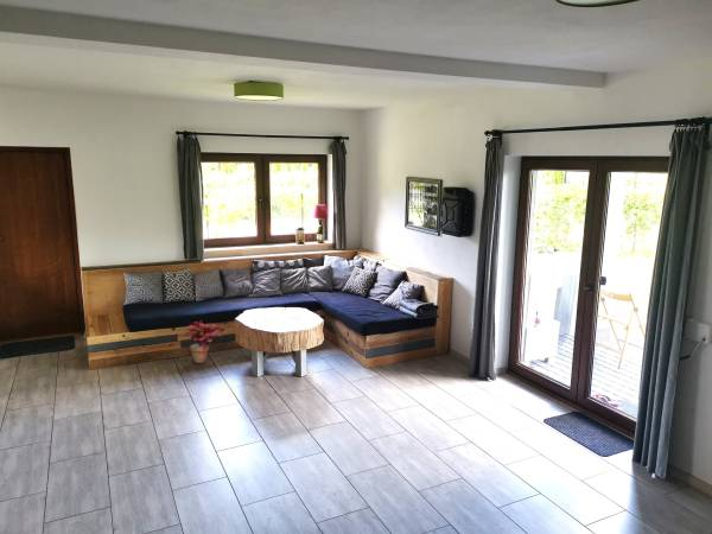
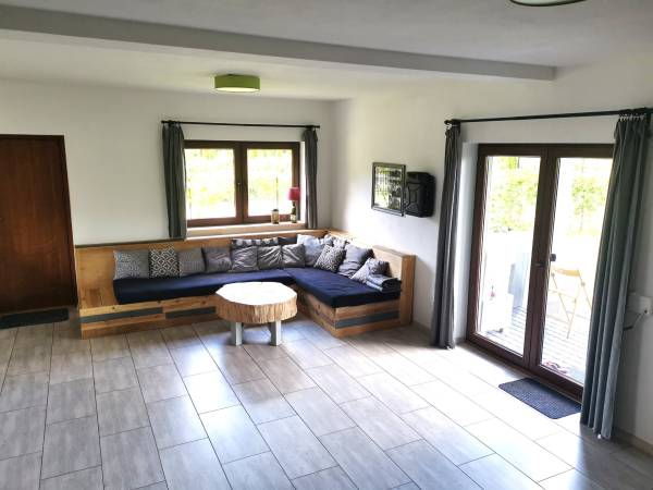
- potted plant [184,319,222,364]
